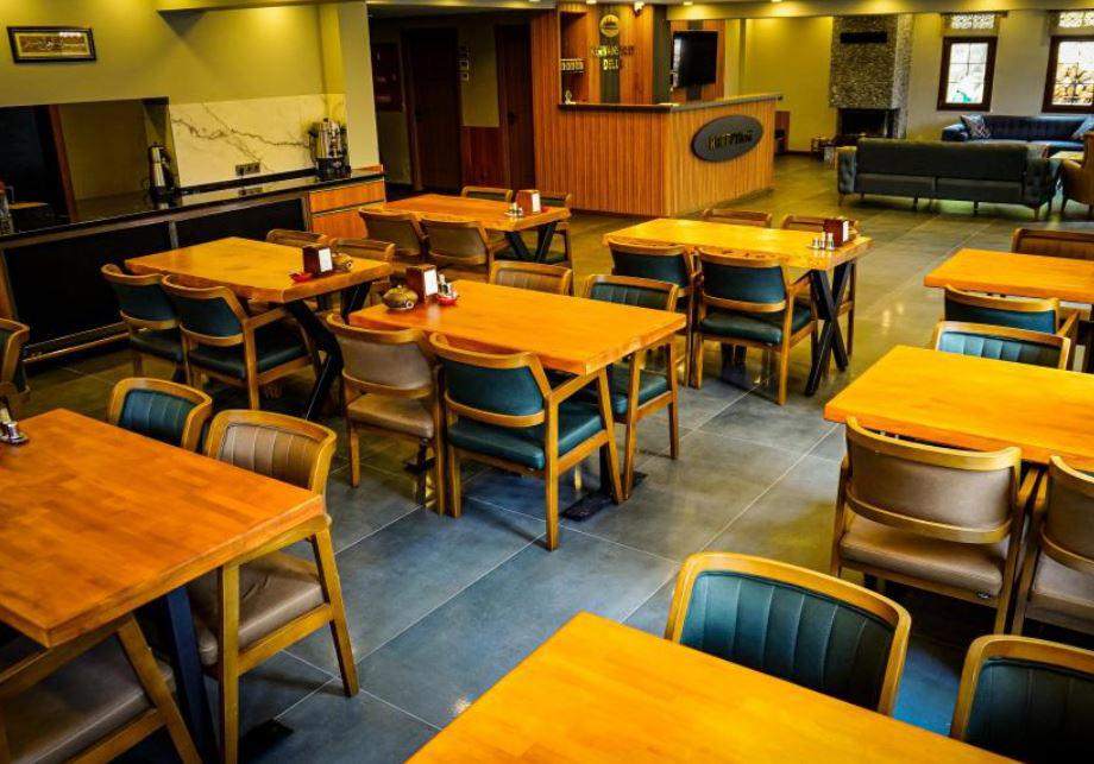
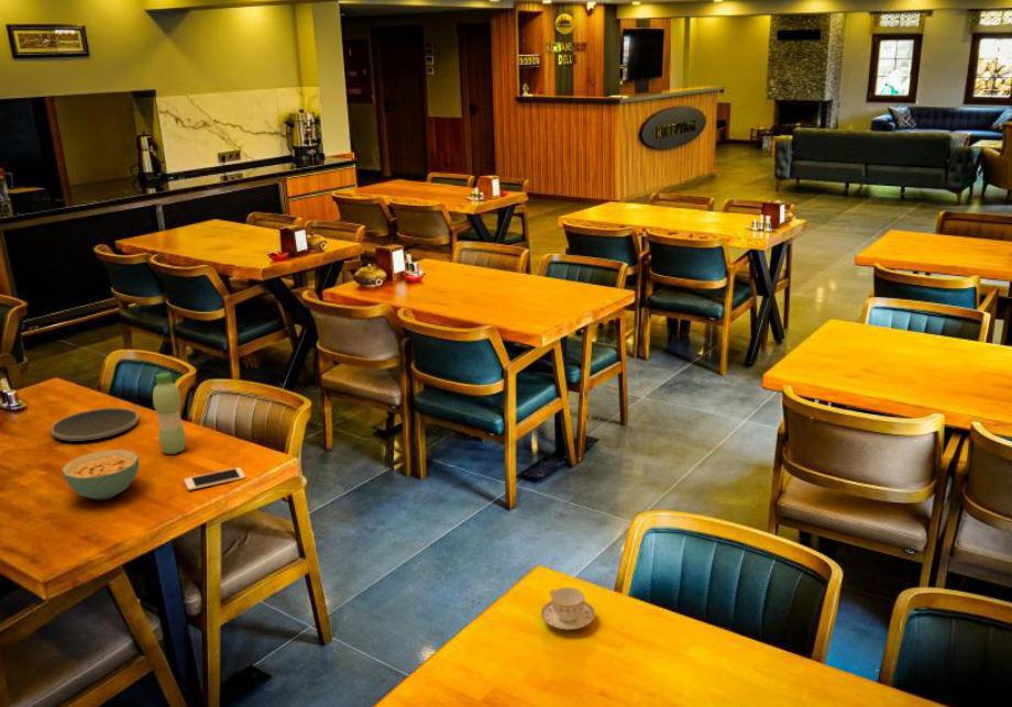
+ plate [50,407,140,442]
+ cereal bowl [61,449,140,500]
+ water bottle [152,372,187,455]
+ teacup [540,586,596,631]
+ cell phone [183,466,246,491]
